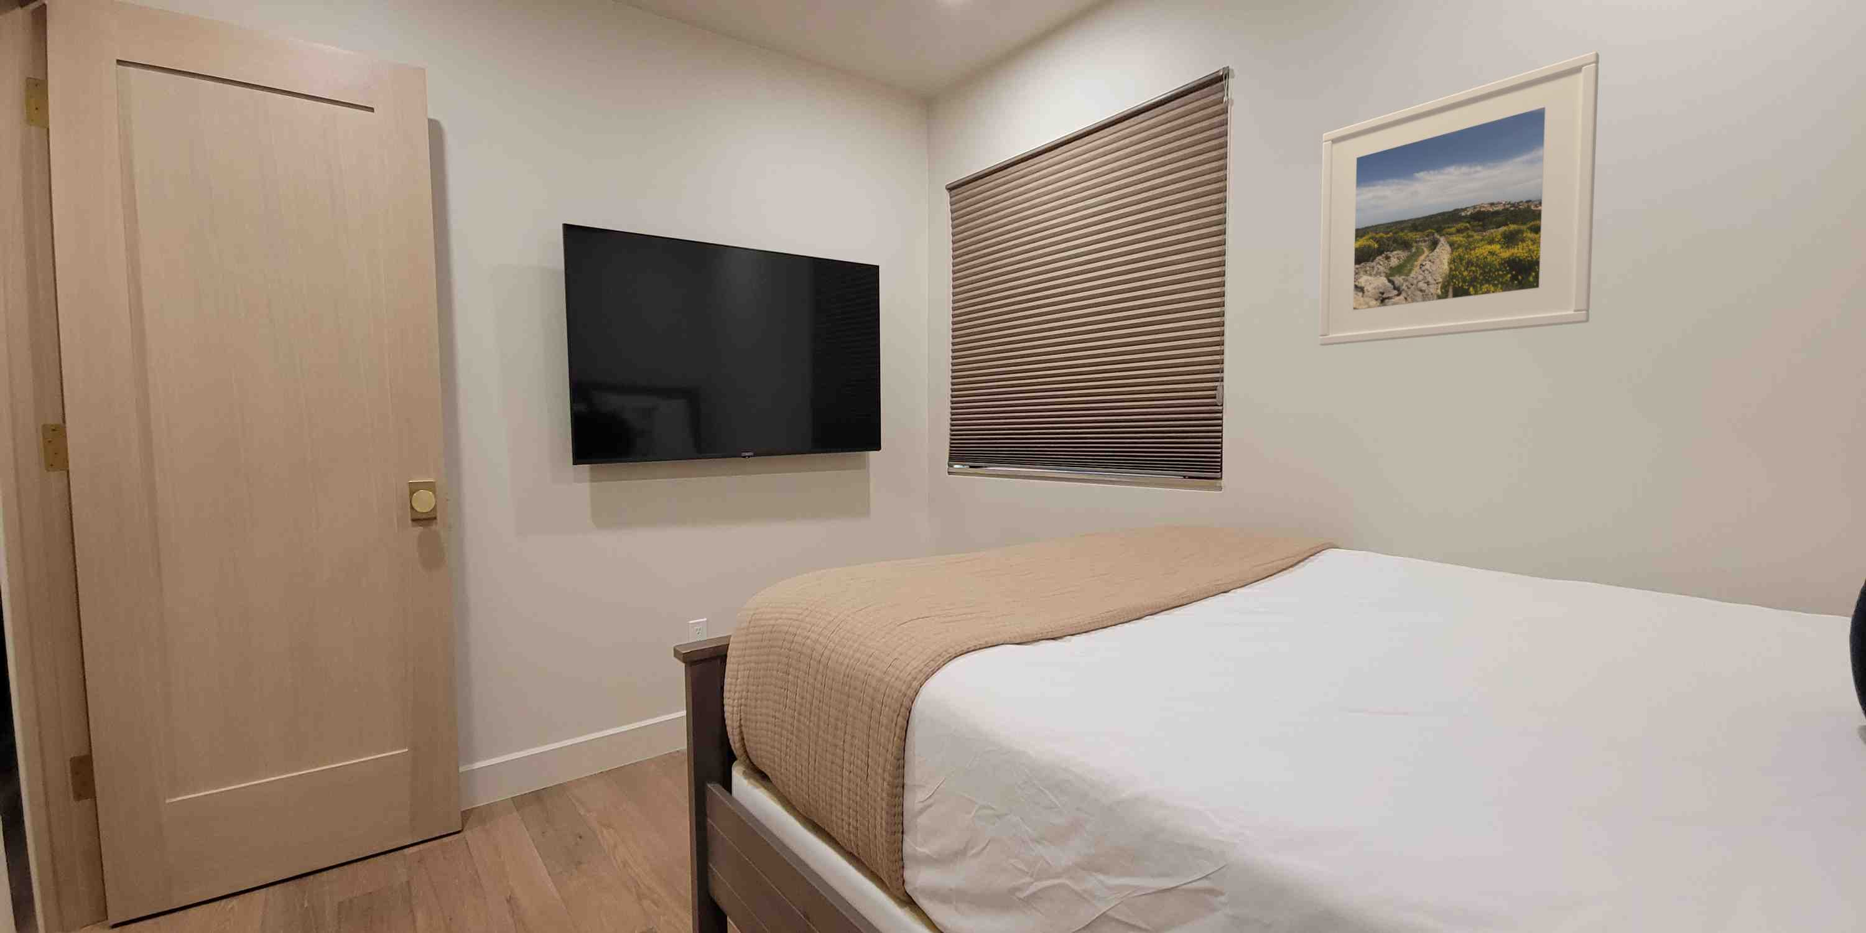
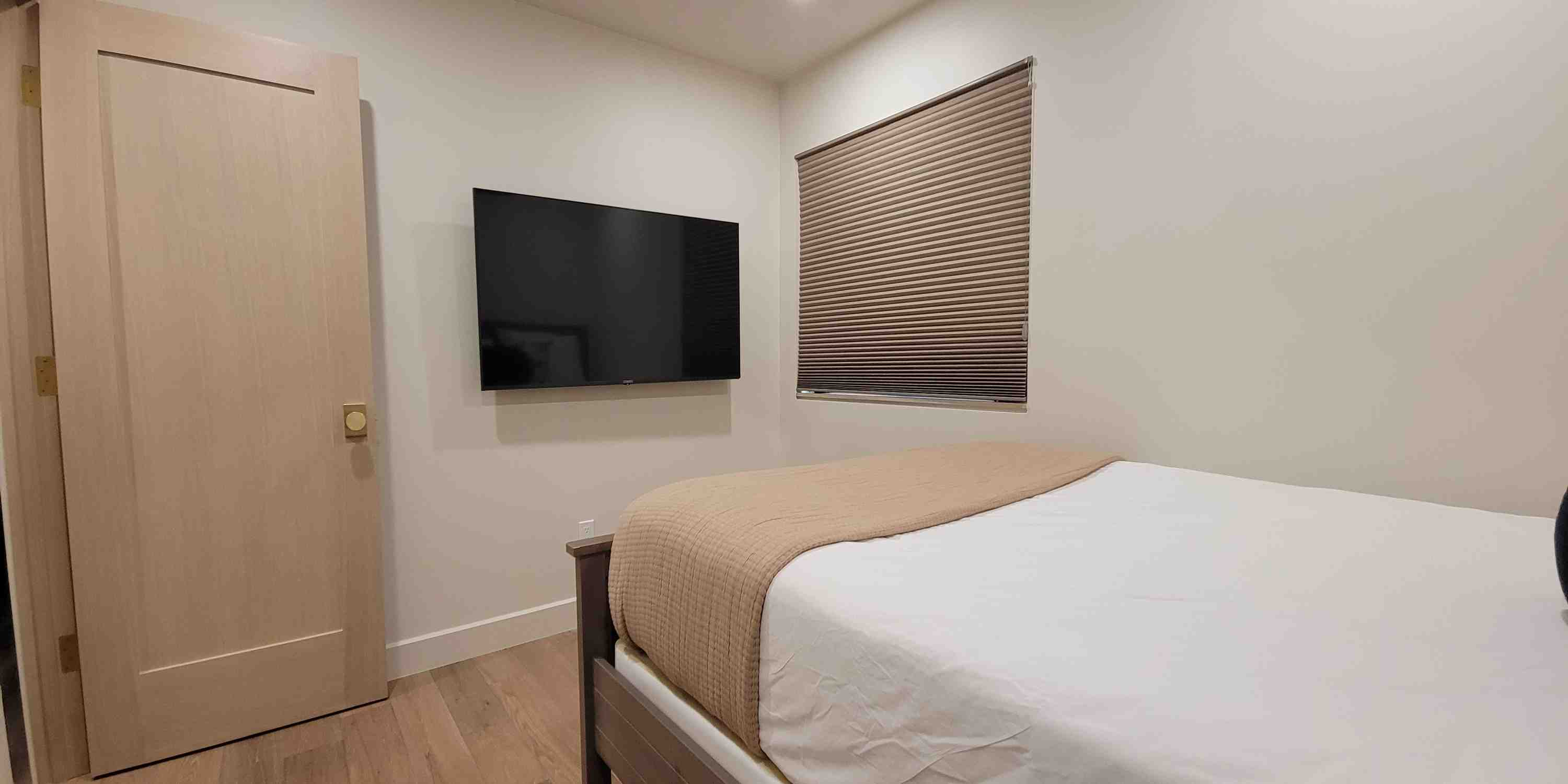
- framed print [1319,51,1599,346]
